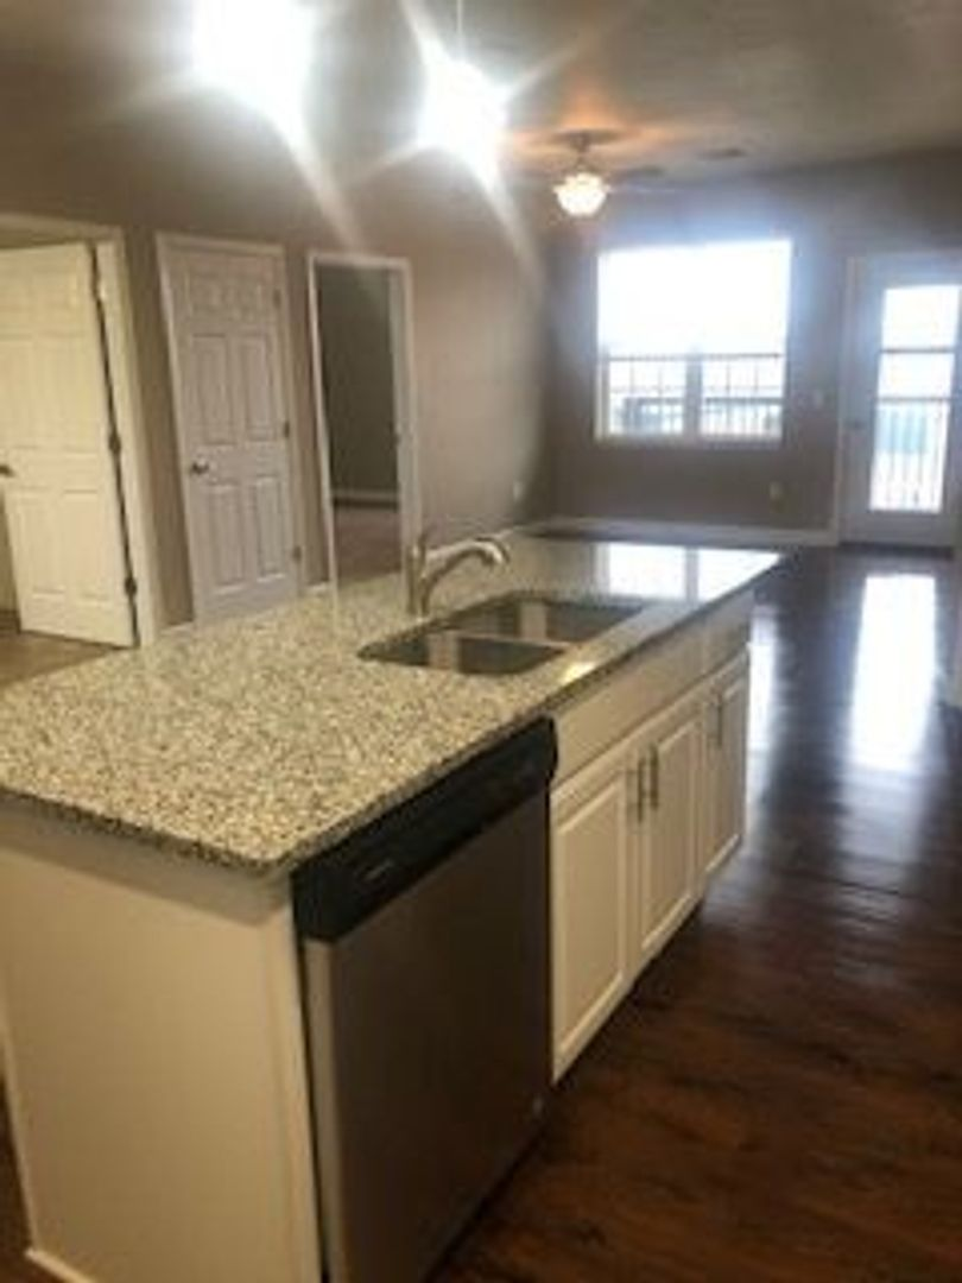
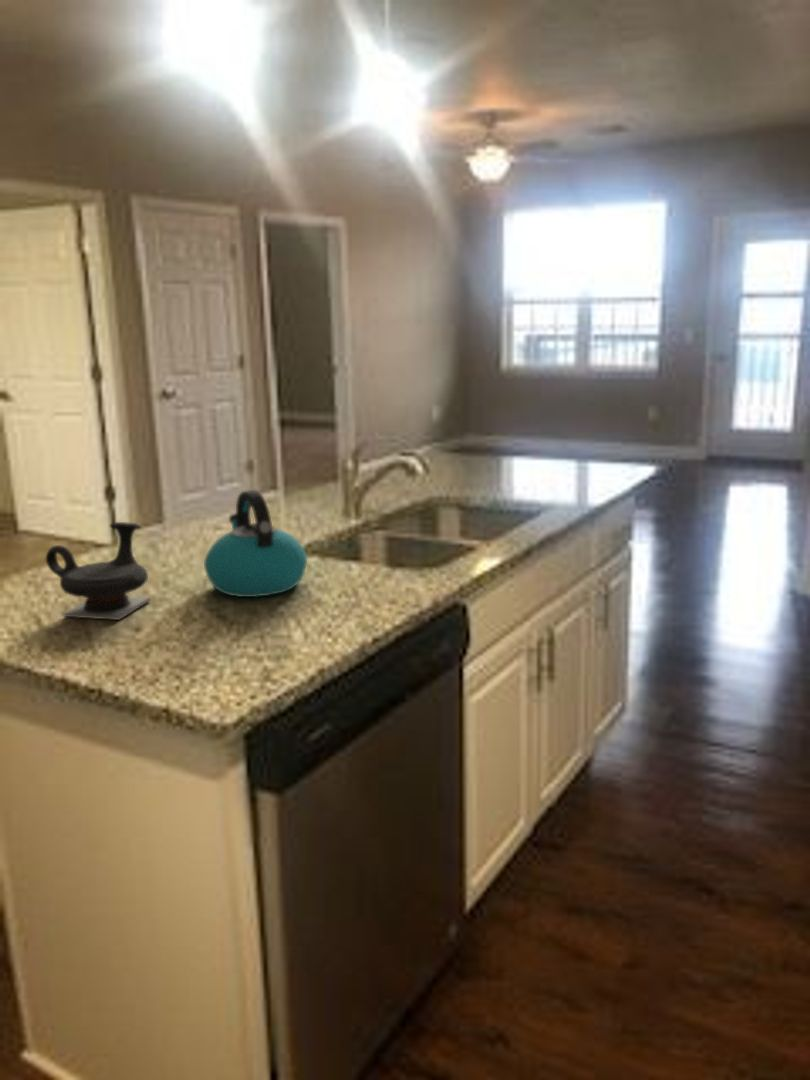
+ teapot [45,521,151,621]
+ kettle [203,489,308,598]
